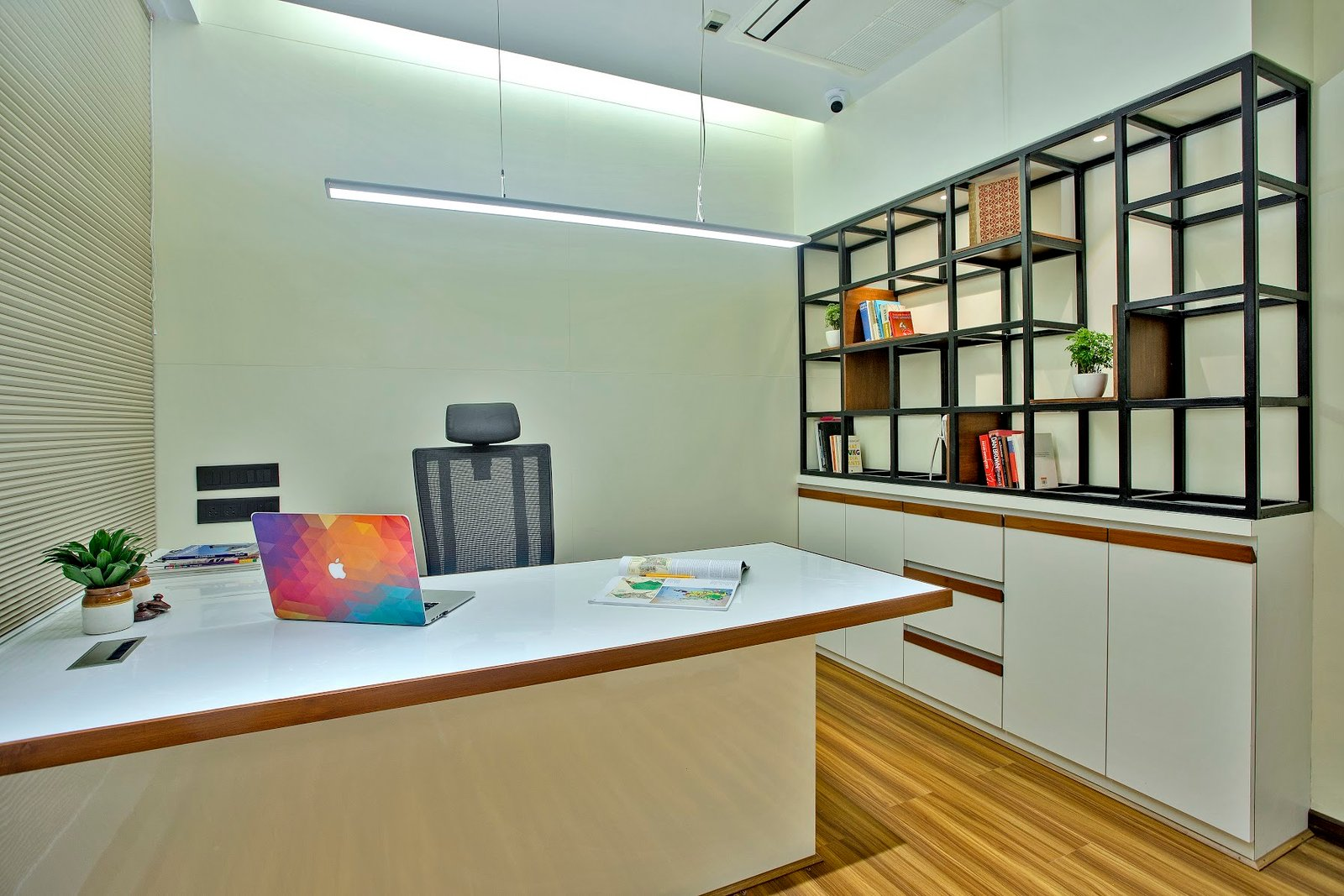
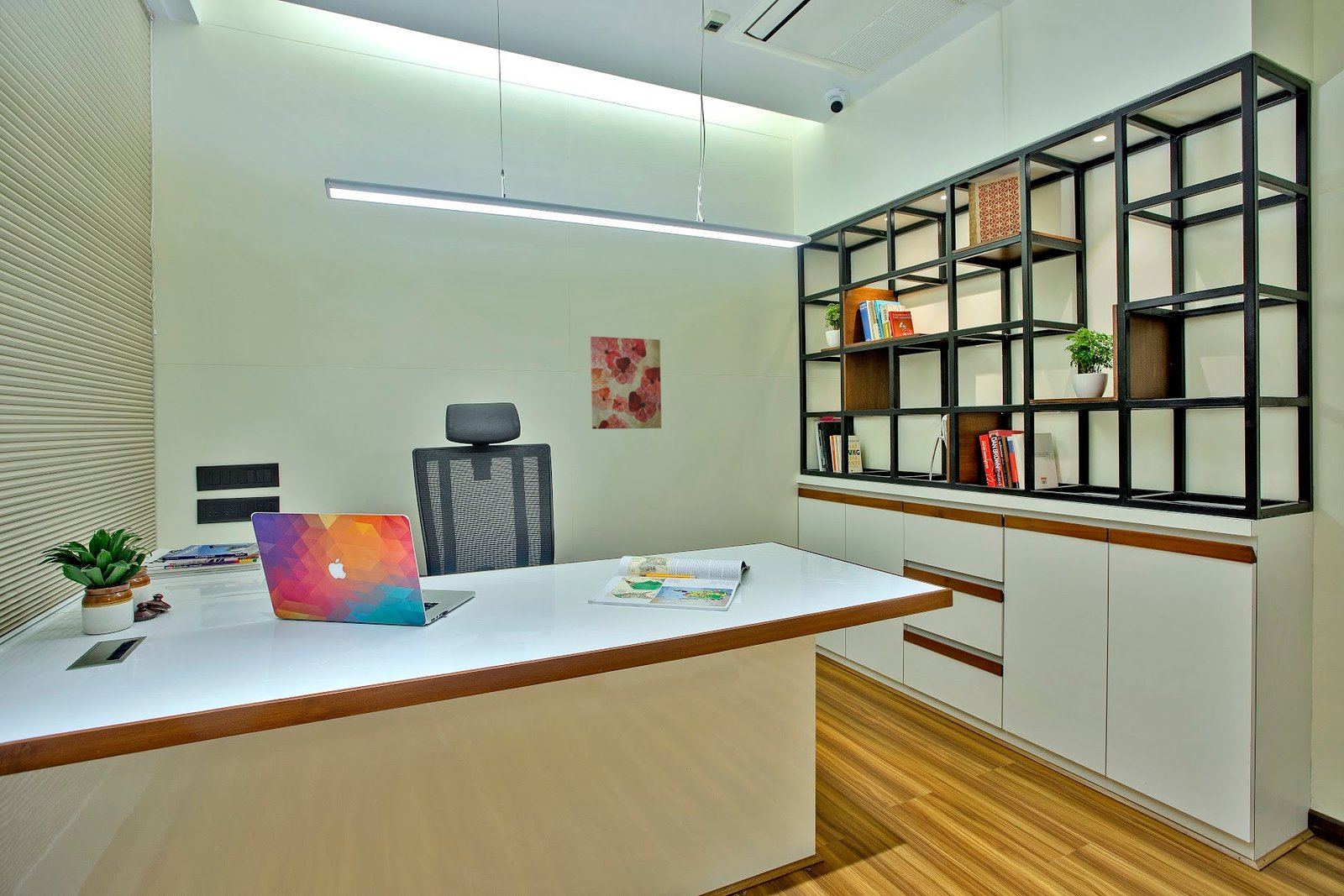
+ wall art [590,336,662,430]
